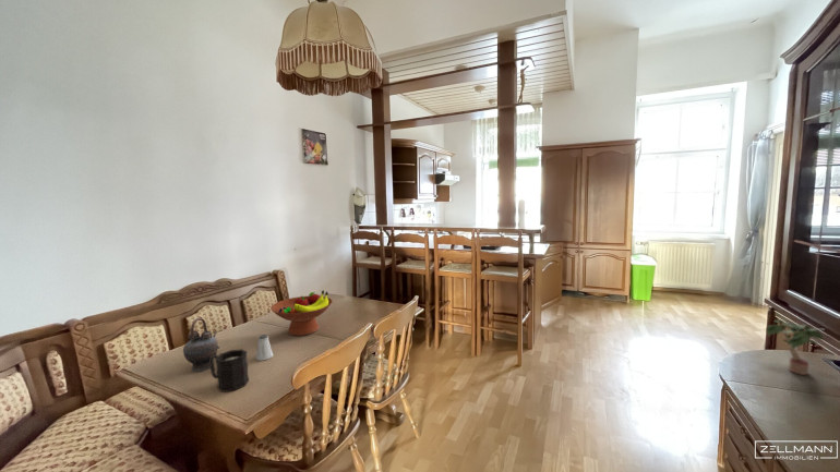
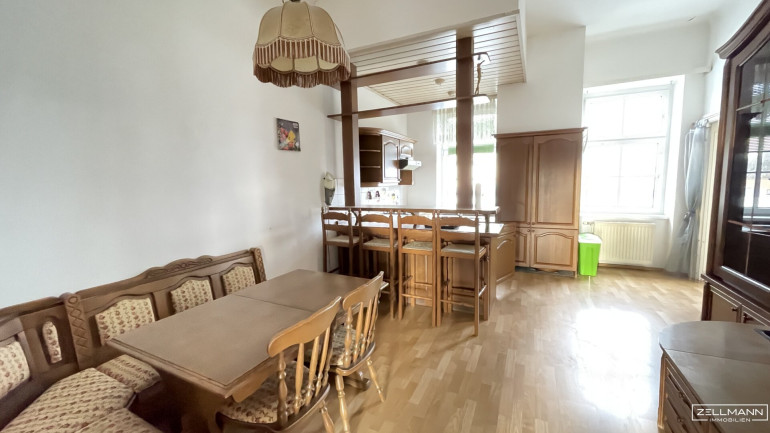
- teapot [182,317,220,372]
- mug [209,348,250,394]
- potted plant [763,319,824,376]
- saltshaker [255,334,274,362]
- fruit bowl [269,289,334,337]
